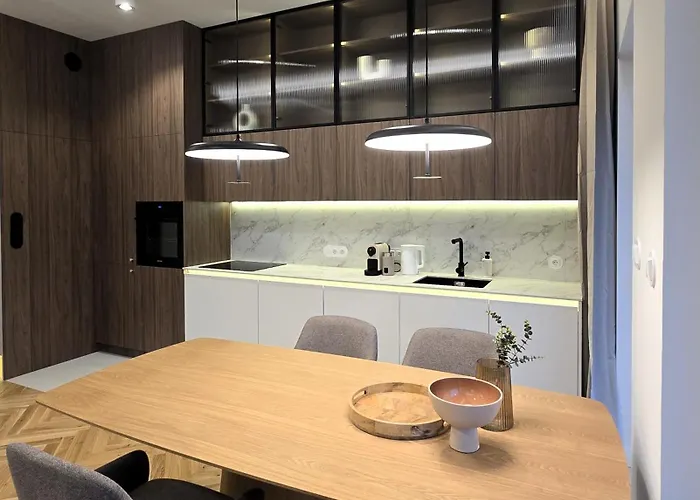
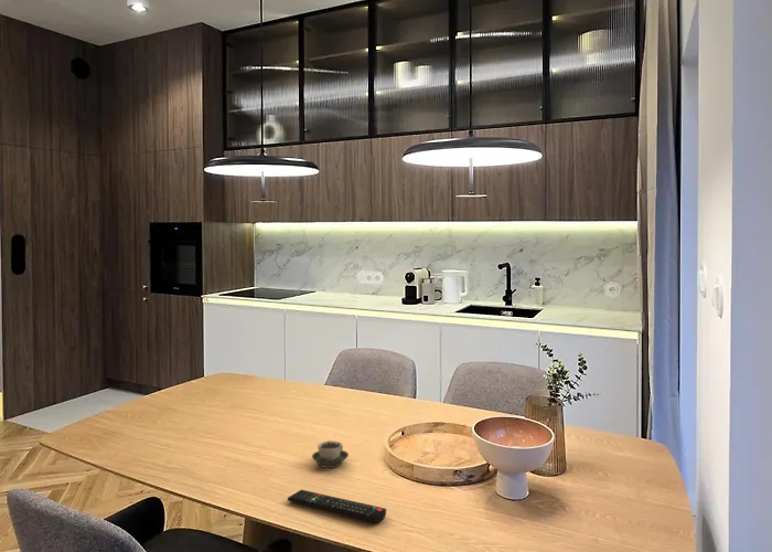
+ cup [311,440,350,469]
+ remote control [287,489,387,523]
